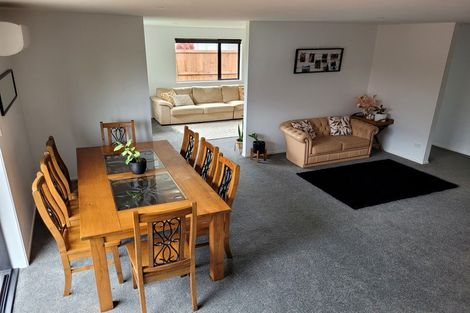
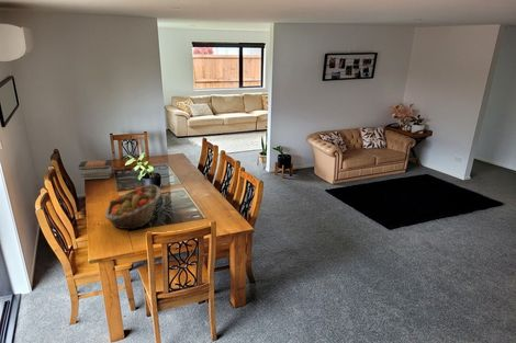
+ fruit basket [104,184,162,230]
+ book stack [78,159,113,181]
